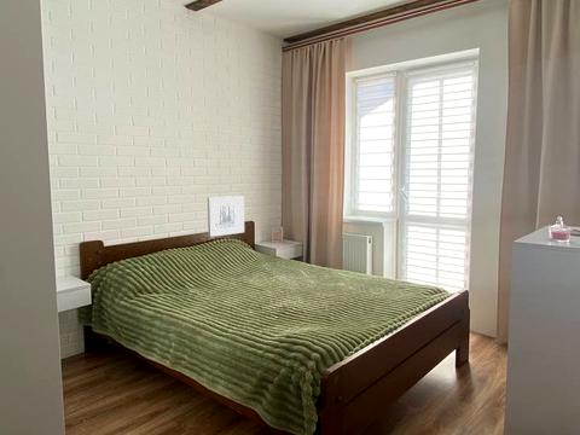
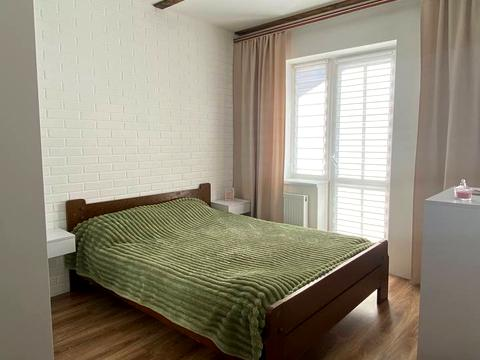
- wall art [207,195,245,238]
